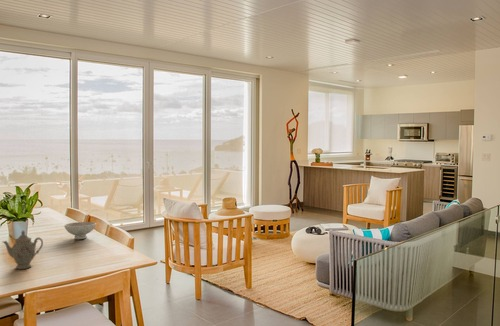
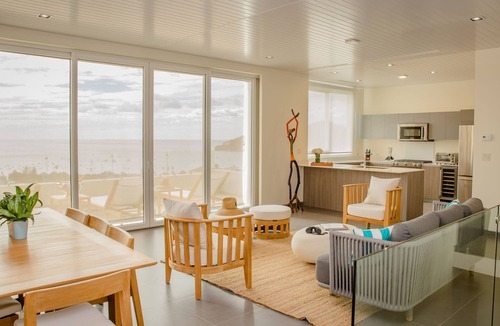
- chinaware [2,229,44,270]
- bowl [63,221,97,240]
